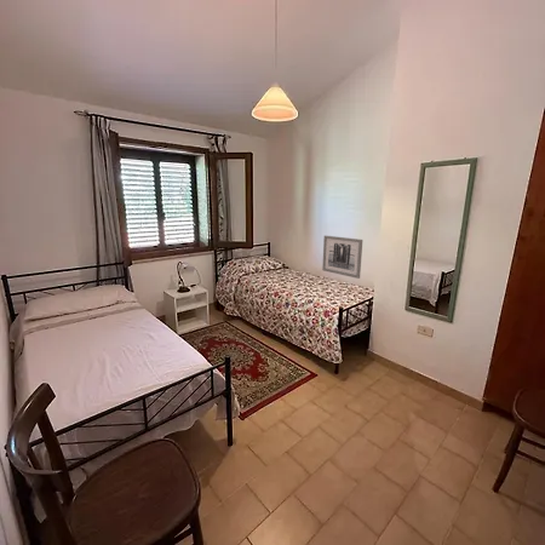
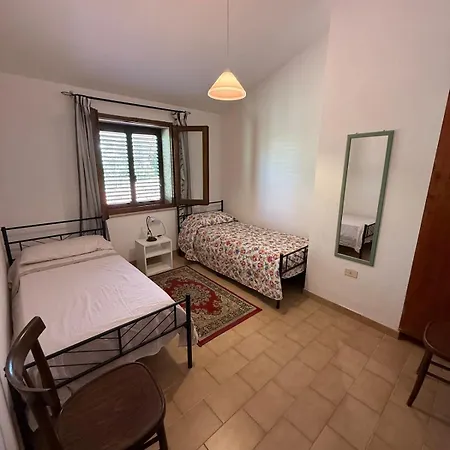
- wall art [321,235,363,280]
